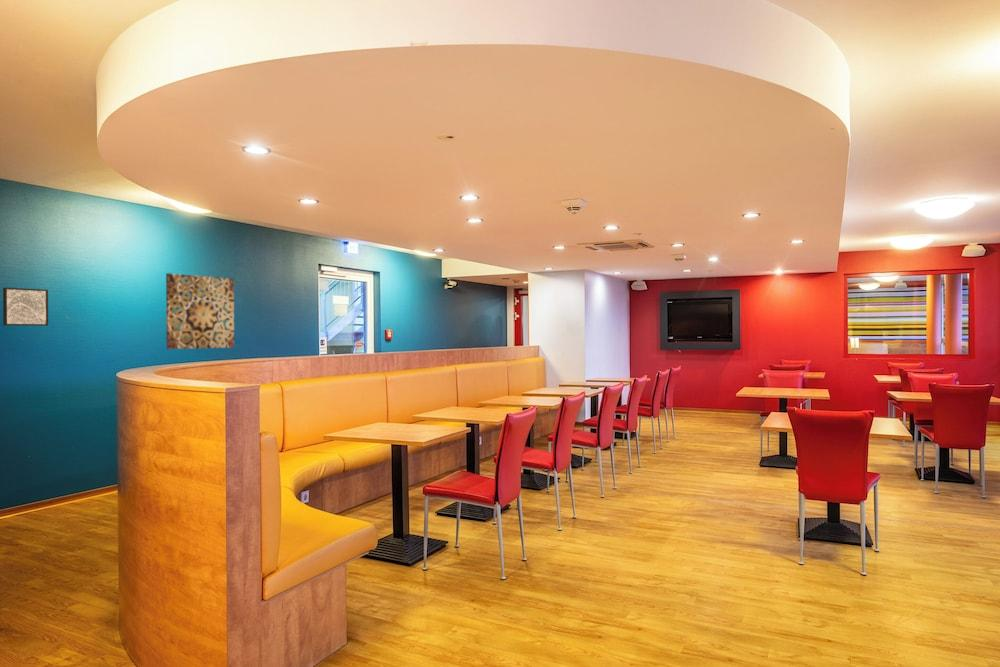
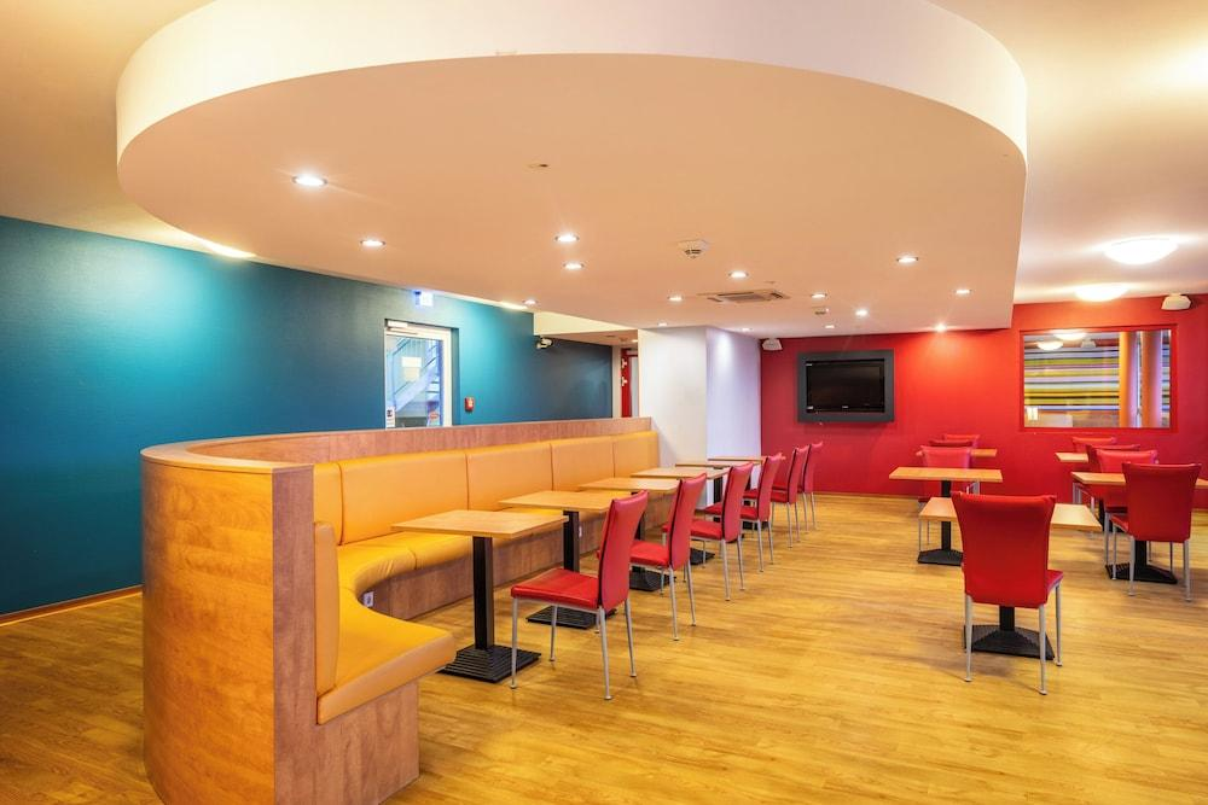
- wall art [2,287,49,327]
- wall art [165,272,235,350]
